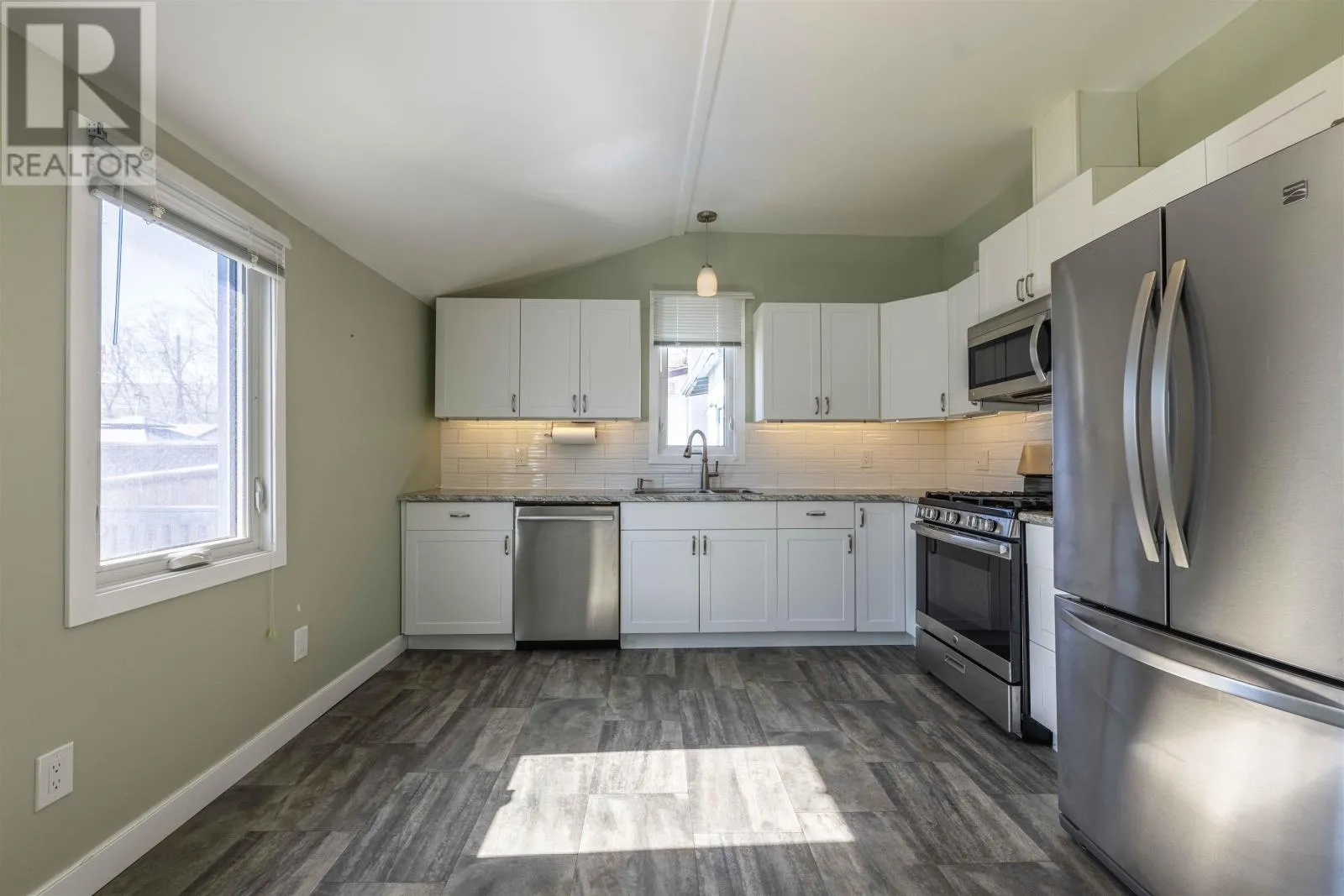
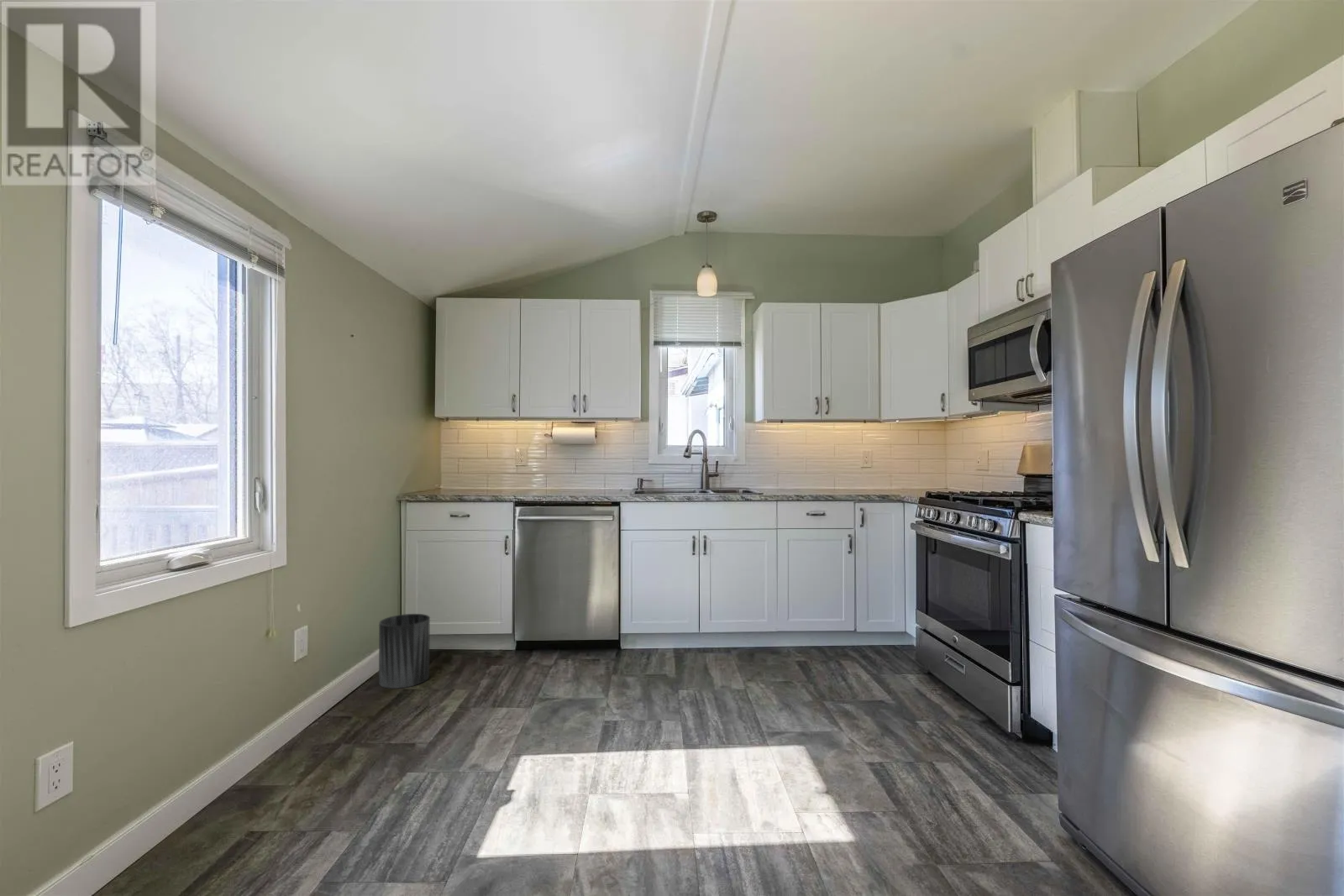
+ trash can [378,613,431,689]
